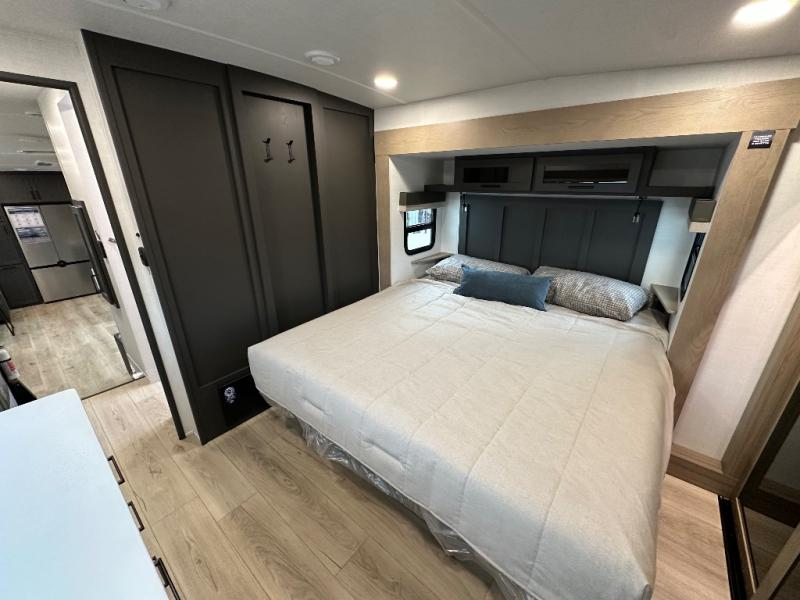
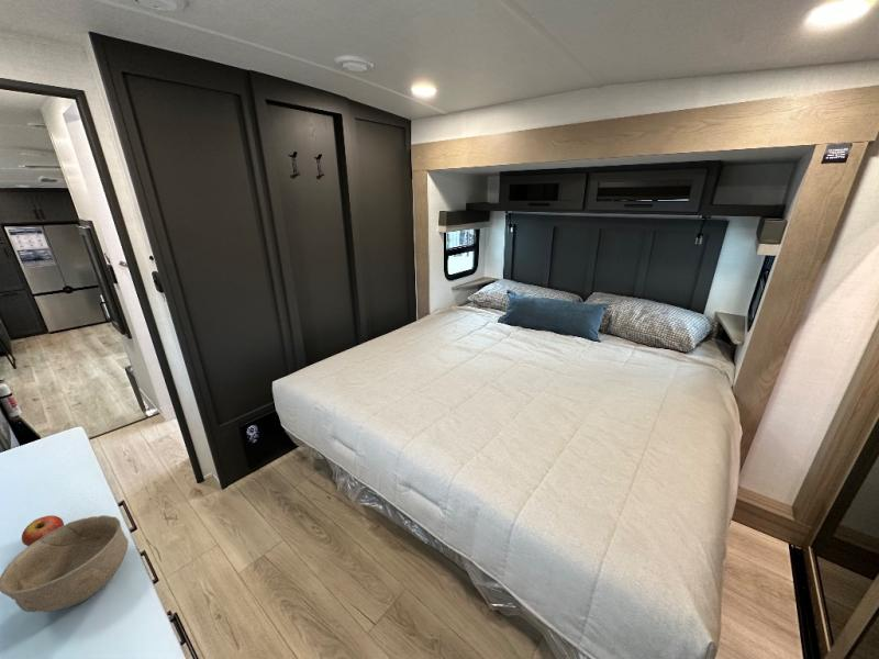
+ fruit [21,514,65,547]
+ bowl [0,514,130,613]
